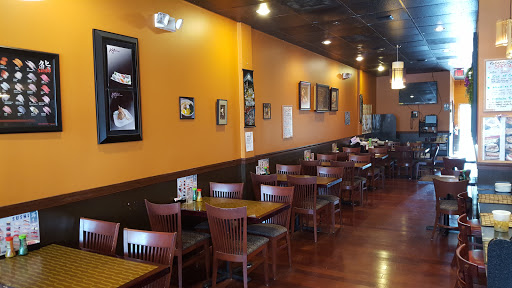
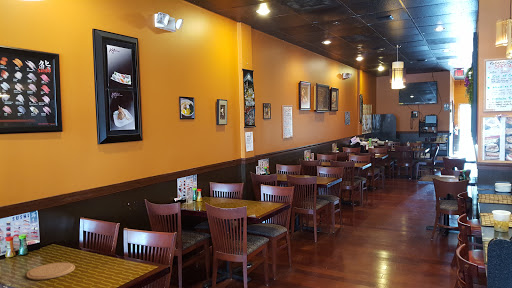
+ plate [26,262,76,281]
